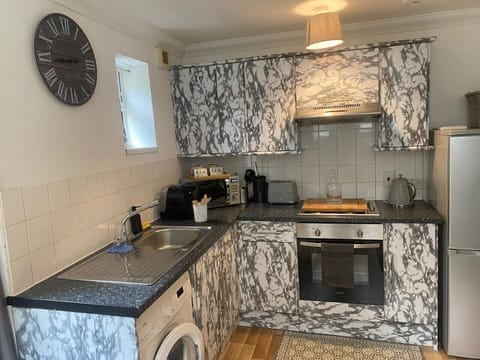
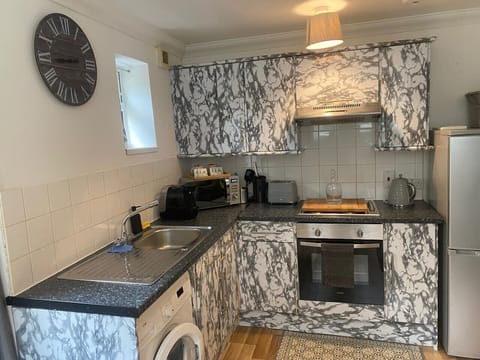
- utensil holder [191,194,212,223]
